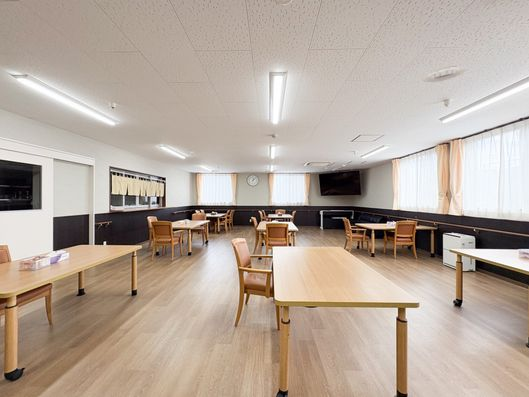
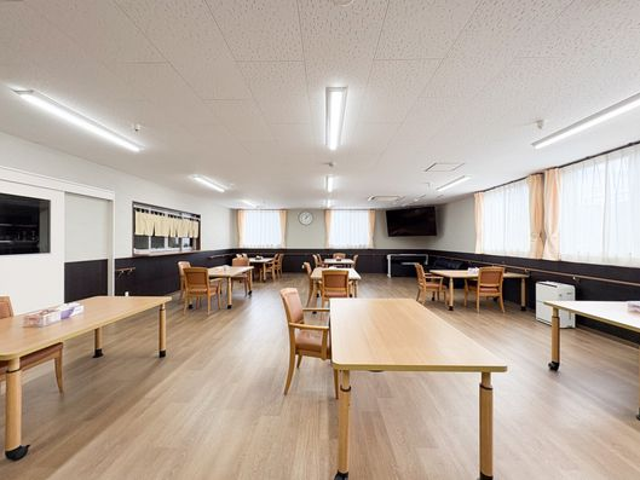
- ceiling vent [422,65,467,83]
